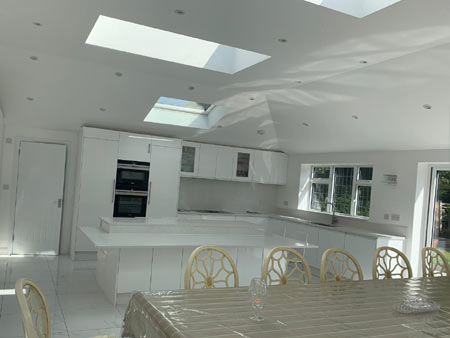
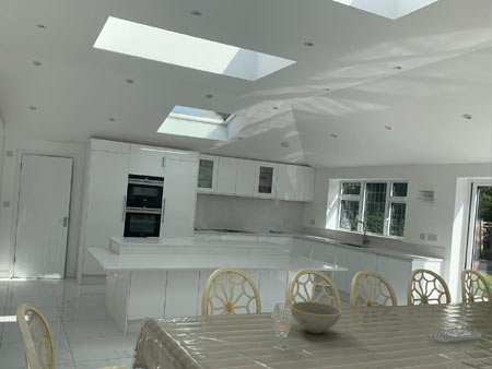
+ bowl [290,300,343,334]
